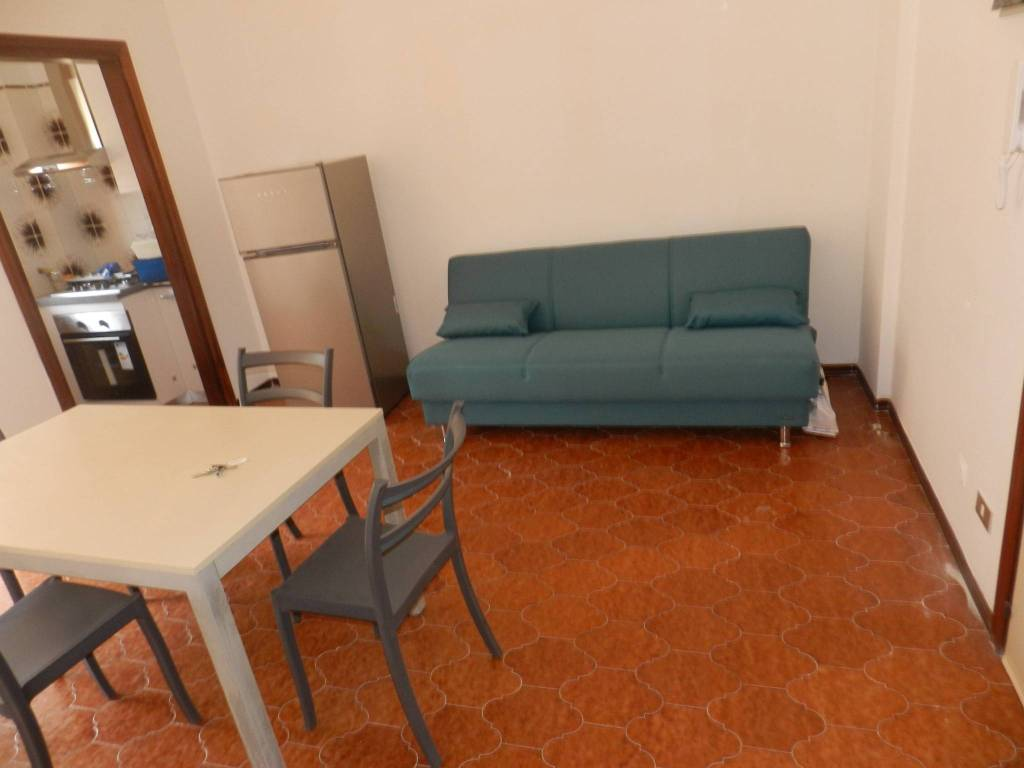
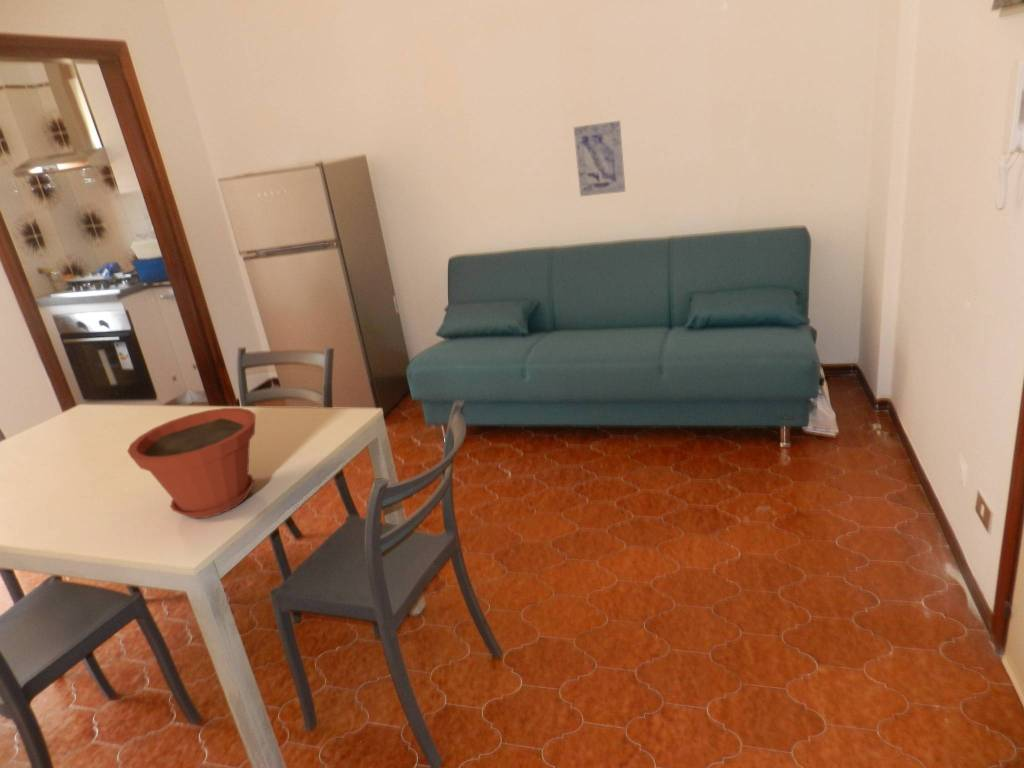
+ plant pot [126,407,256,519]
+ wall art [573,120,626,197]
